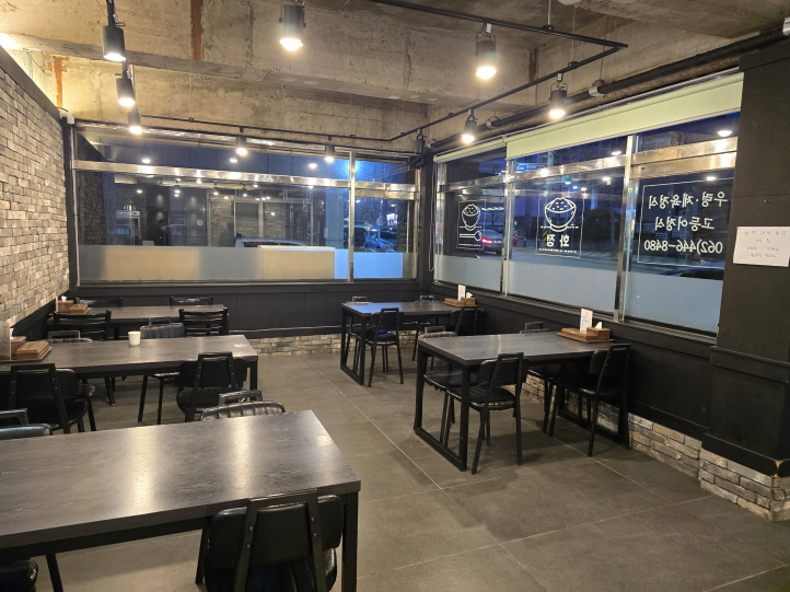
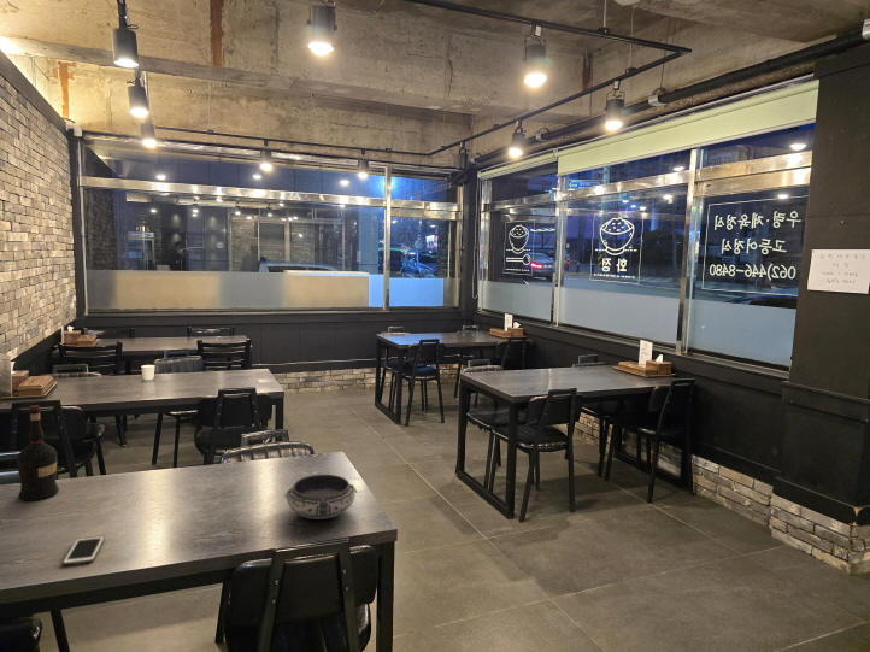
+ liquor [16,404,60,501]
+ cell phone [61,535,106,566]
+ bowl [283,474,358,521]
